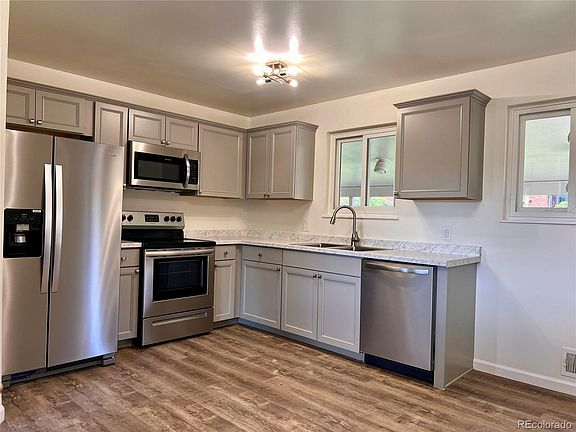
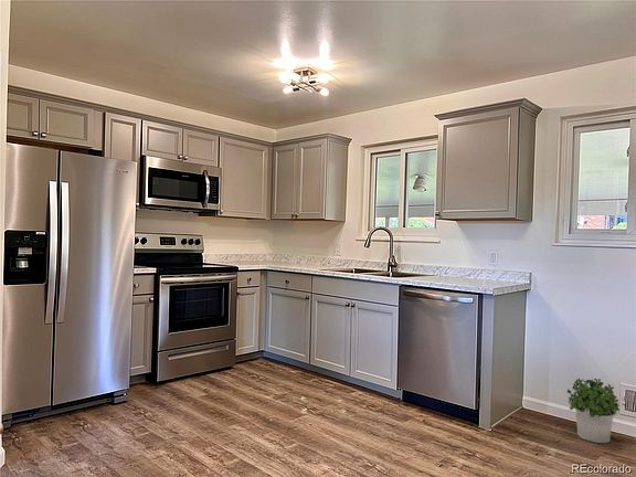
+ potted plant [565,378,621,444]
